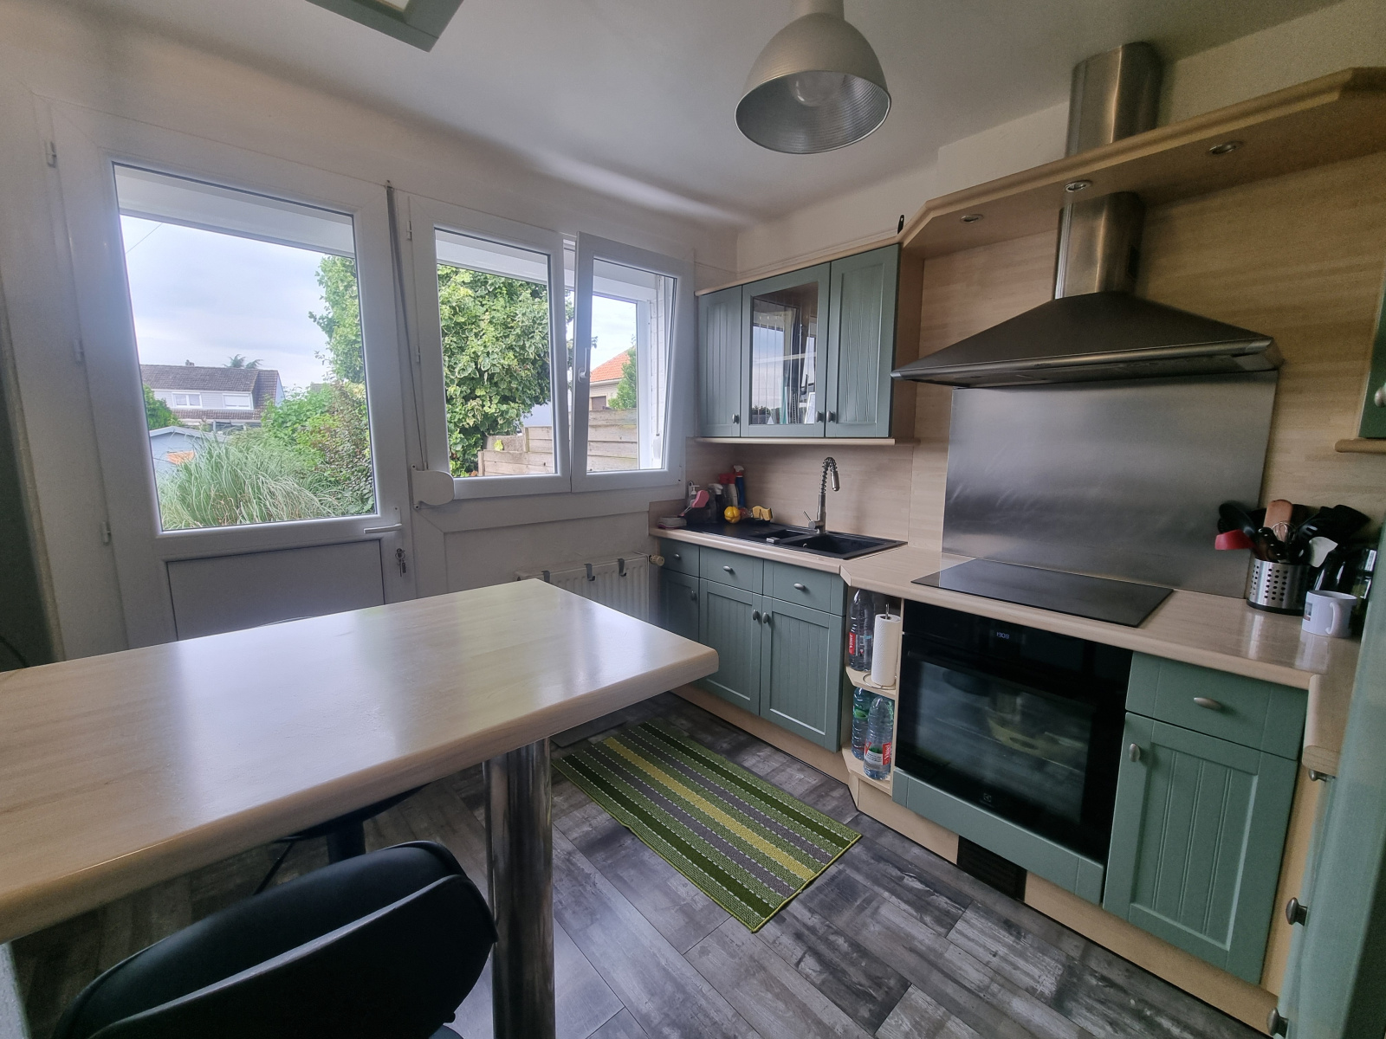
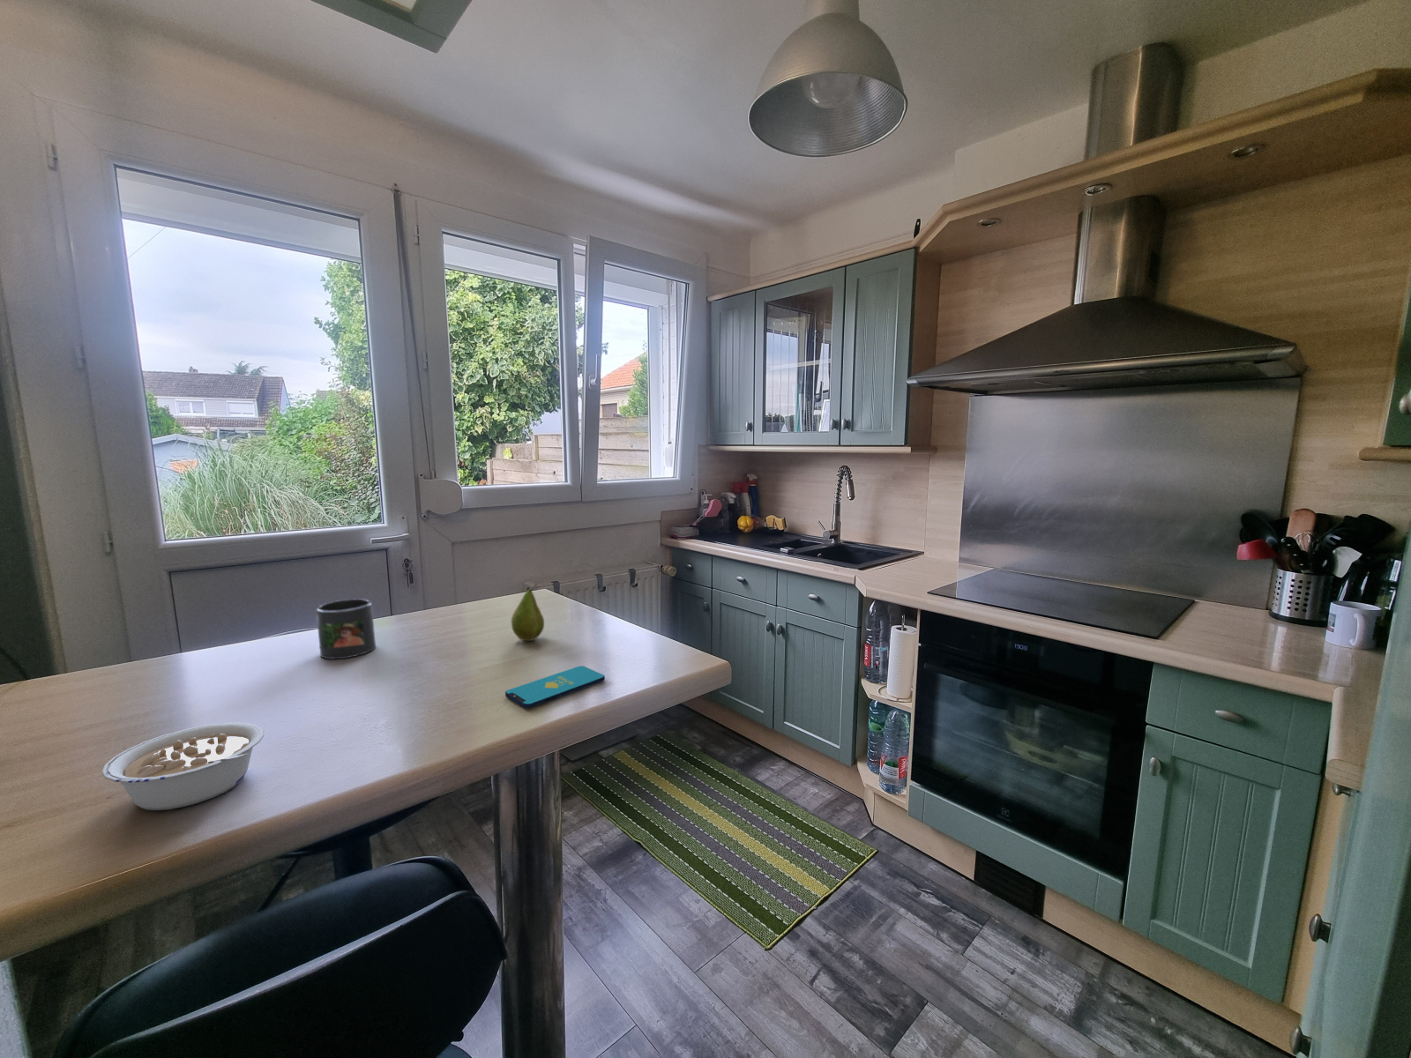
+ smartphone [504,665,606,709]
+ fruit [511,582,546,642]
+ mug [314,598,377,659]
+ legume [100,722,264,811]
